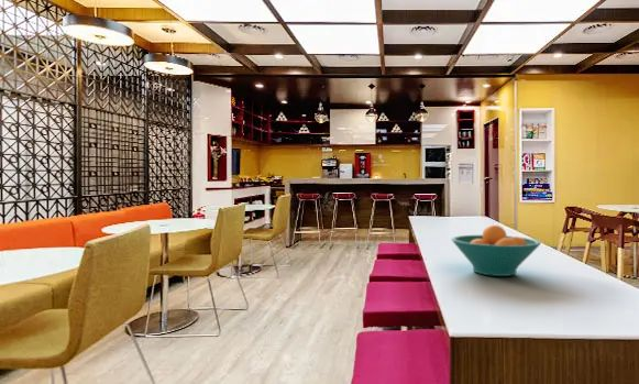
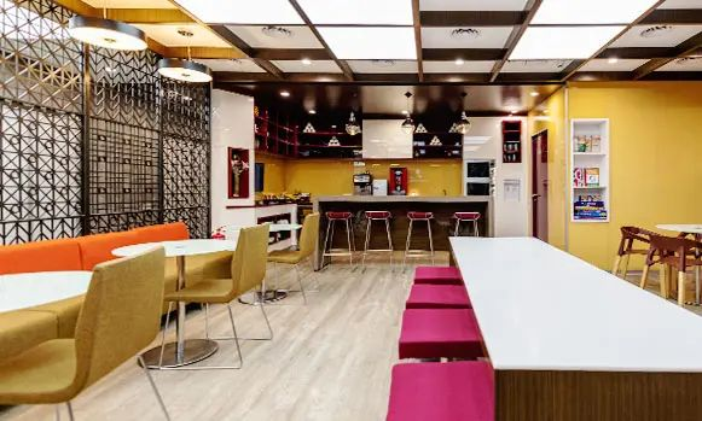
- fruit bowl [450,223,542,277]
